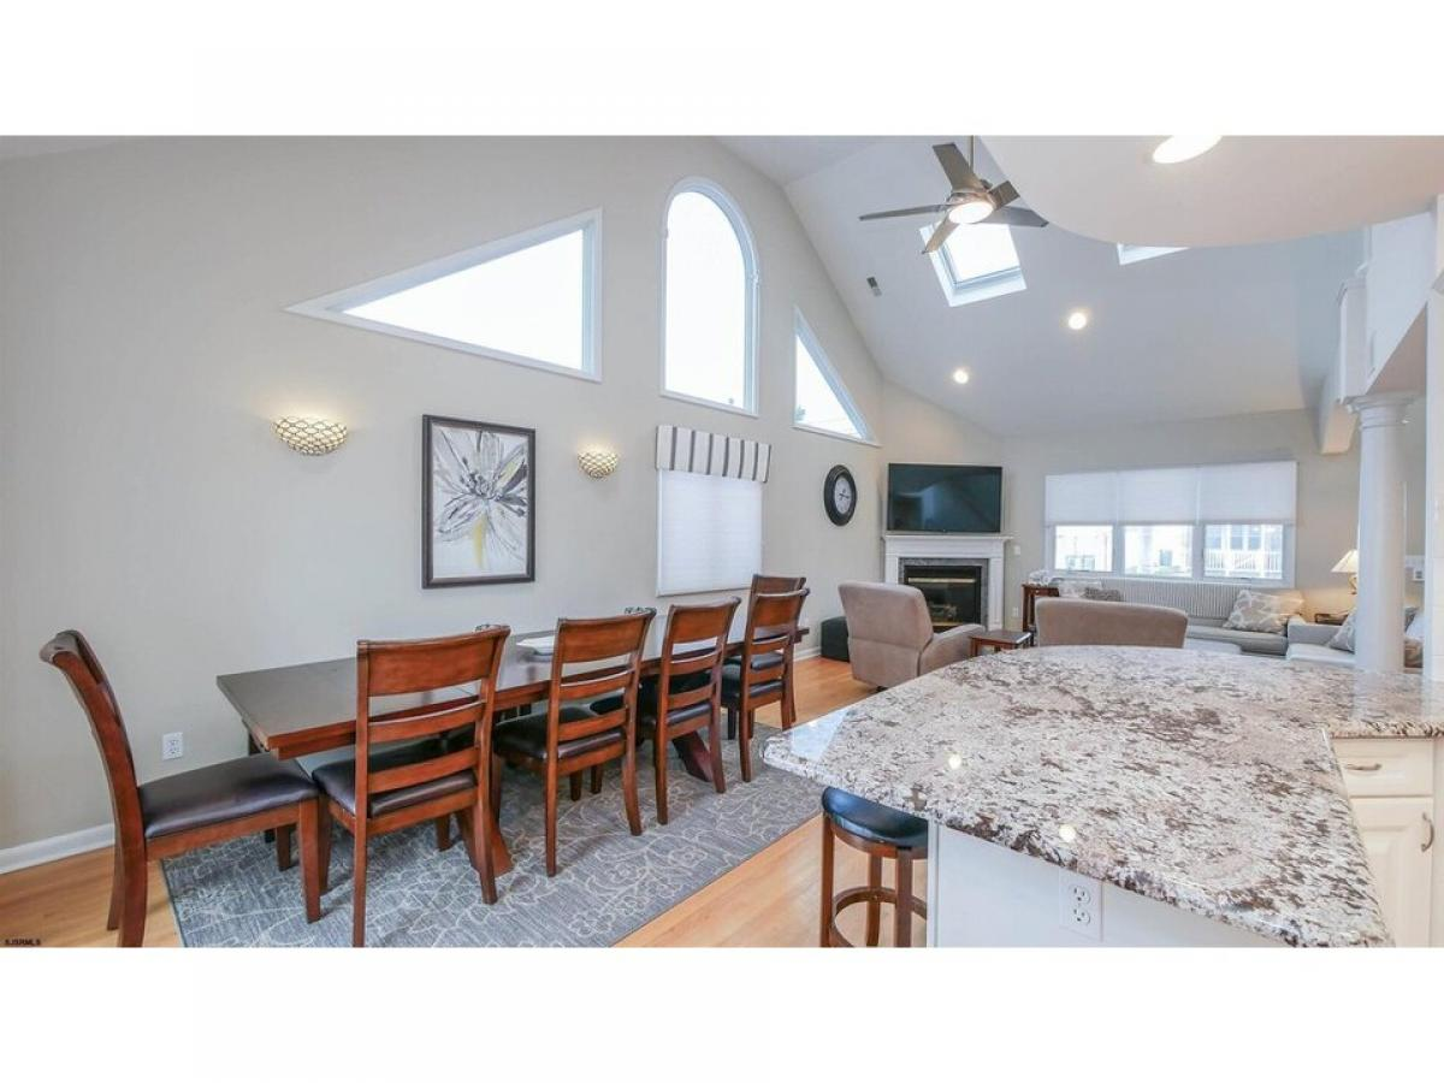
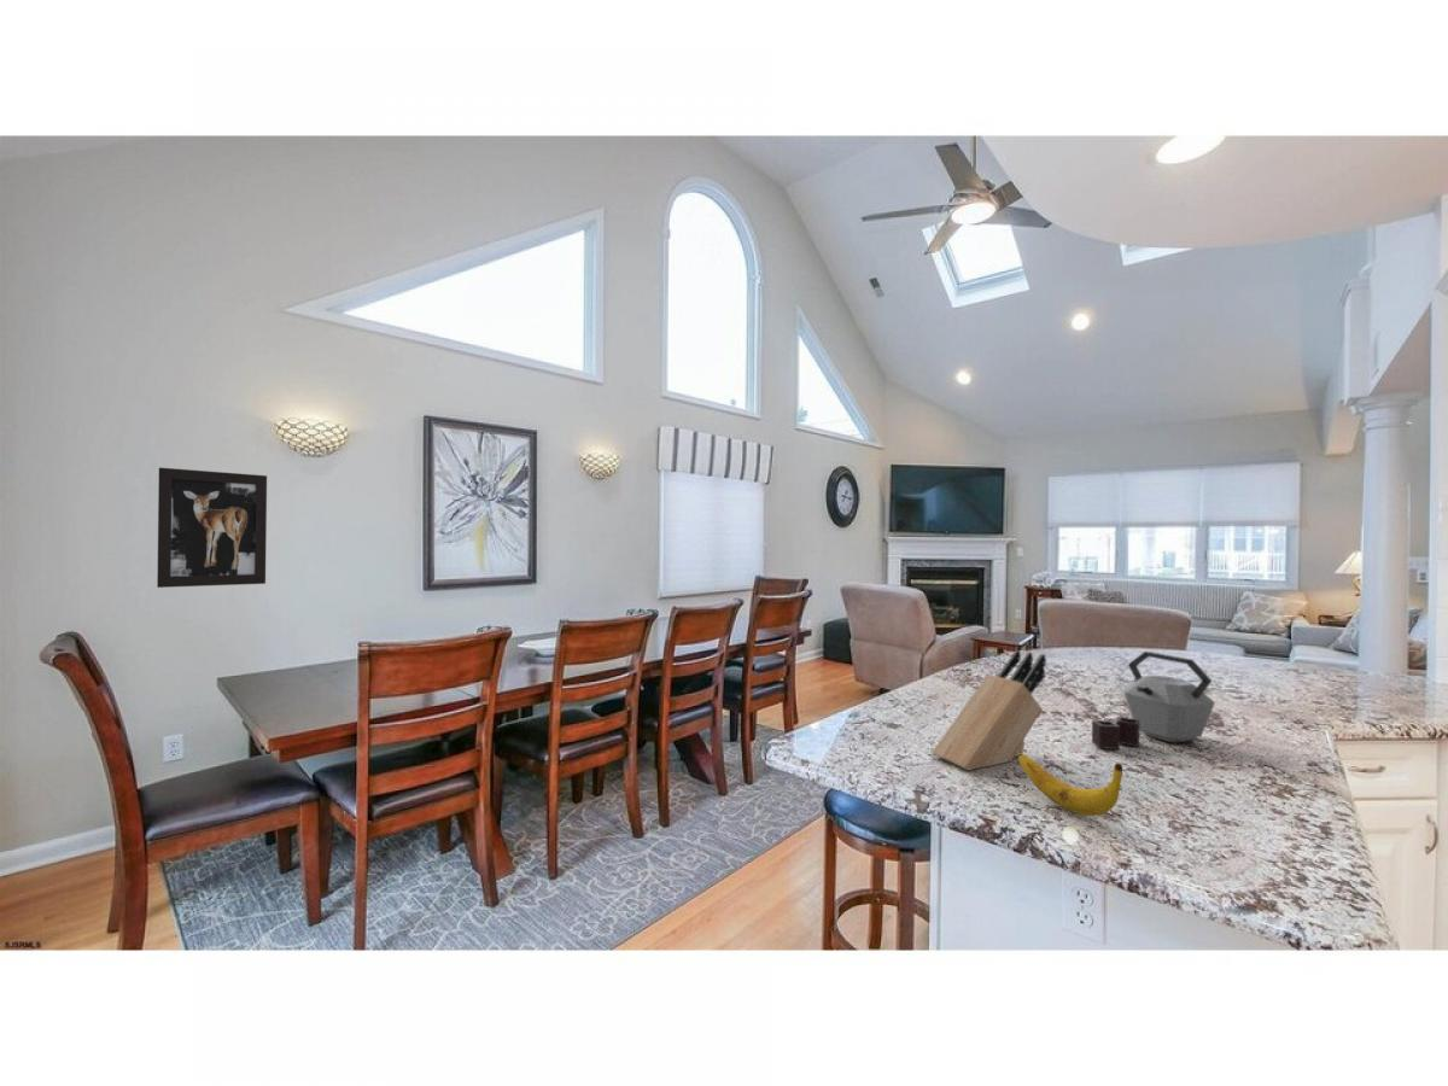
+ wall art [156,467,268,589]
+ kettle [1091,650,1216,751]
+ knife block [930,649,1047,771]
+ banana [1017,753,1123,817]
